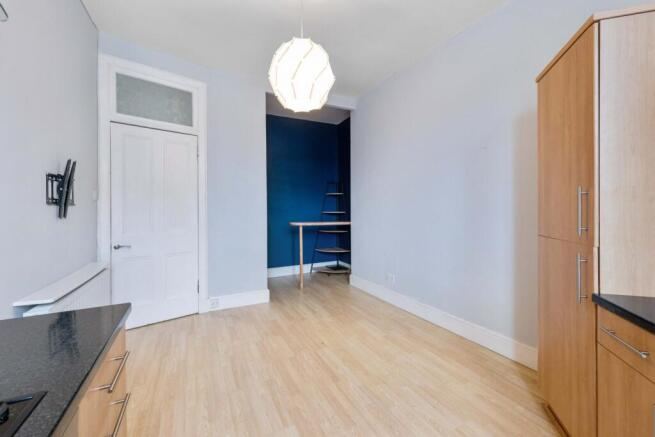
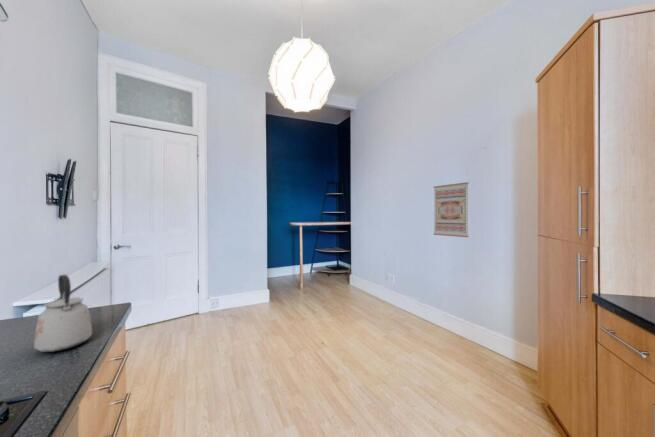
+ wall art [432,181,470,238]
+ kettle [33,274,93,353]
